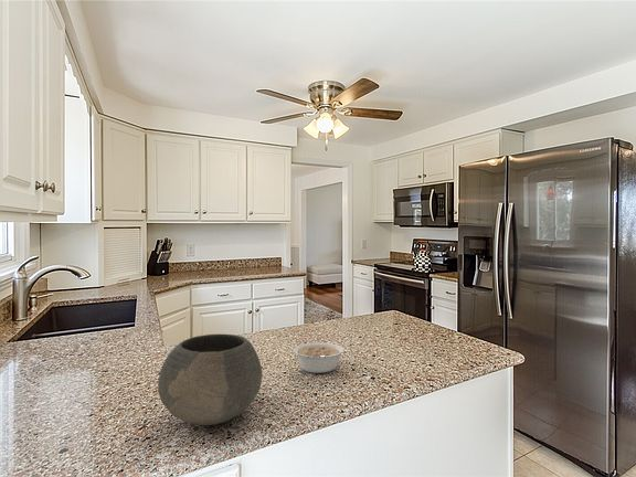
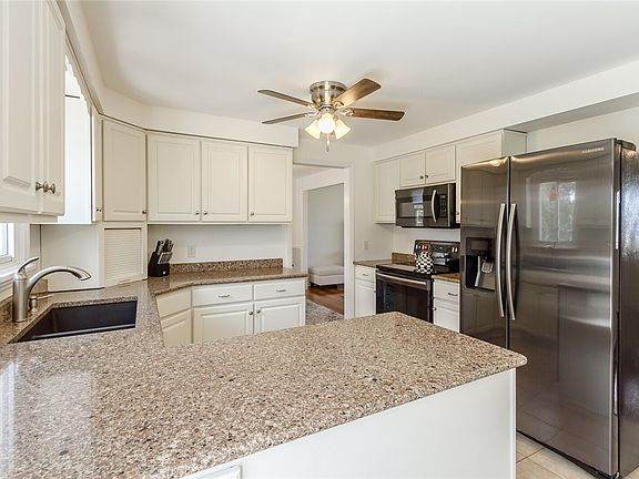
- legume [292,341,350,374]
- bowl [157,333,263,426]
